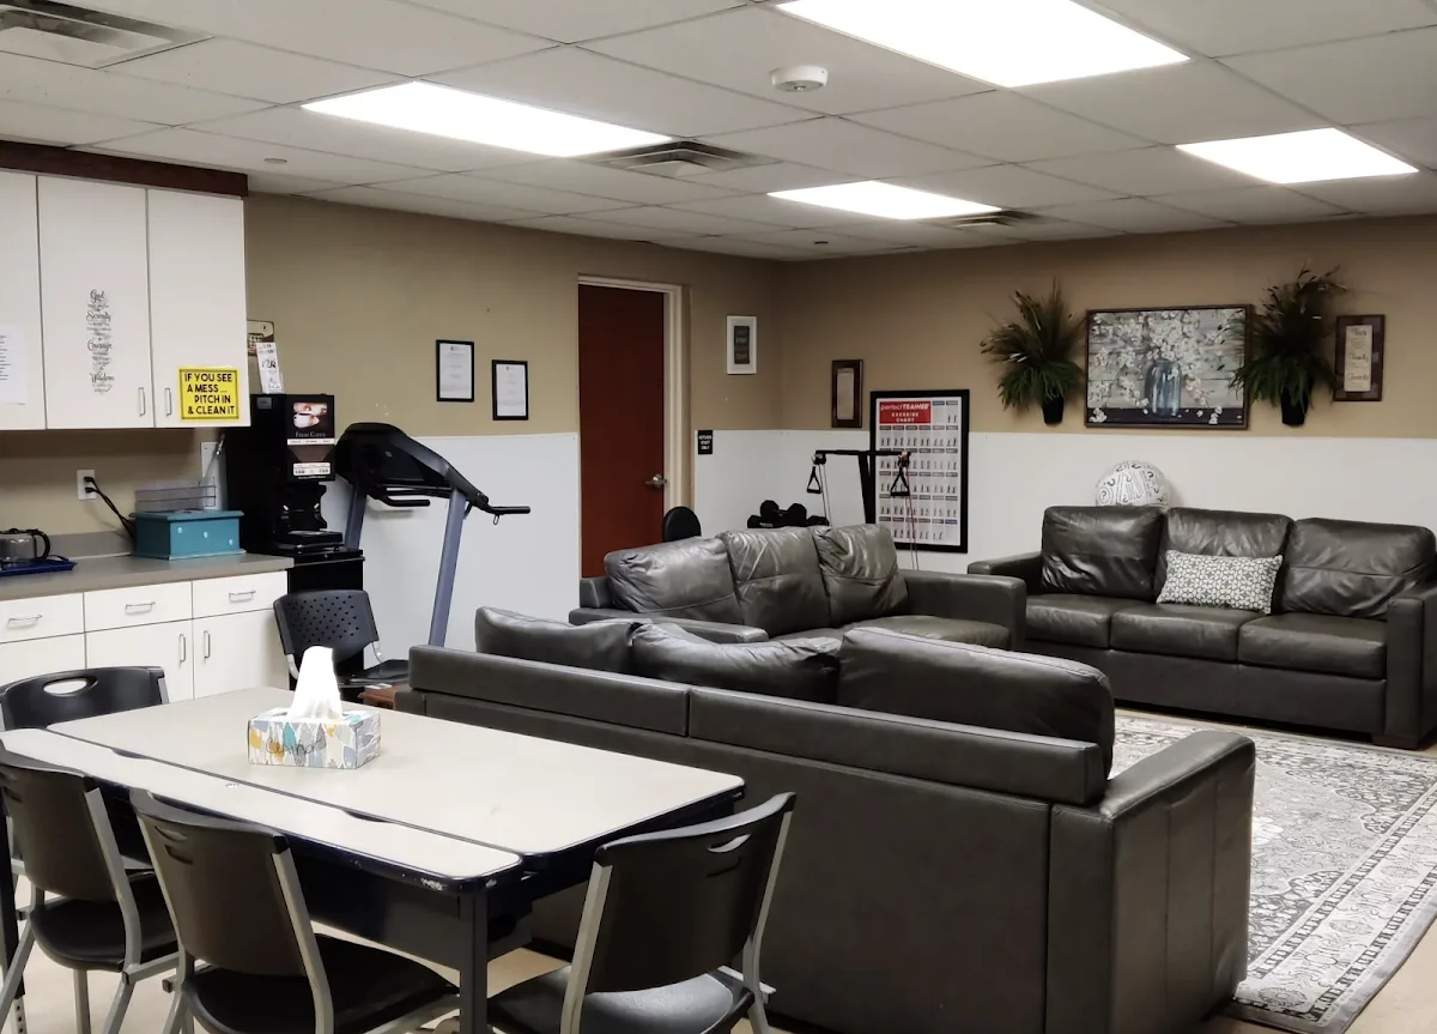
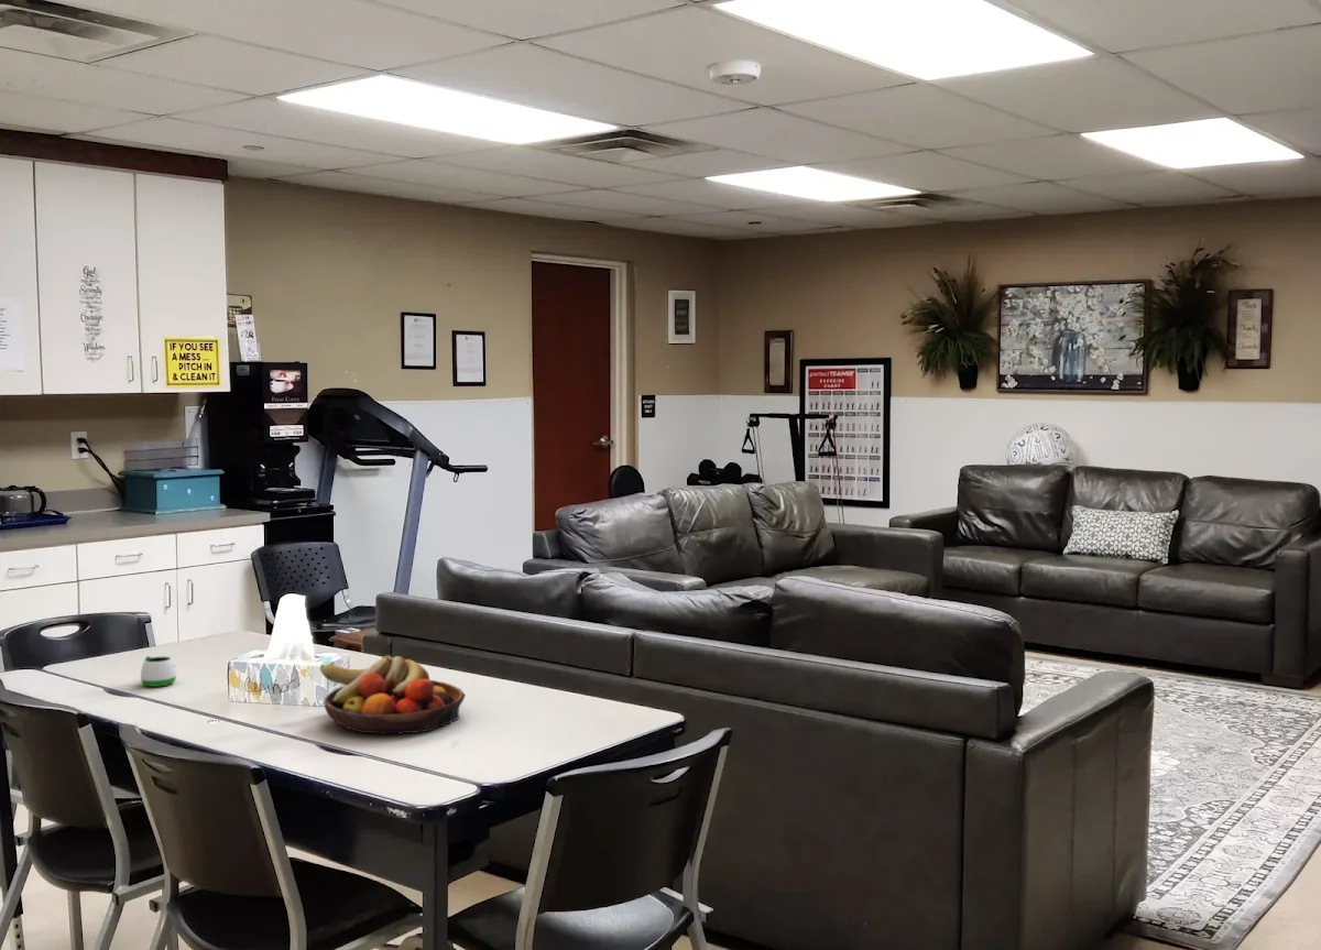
+ fruit bowl [319,654,466,735]
+ mug [140,655,177,688]
